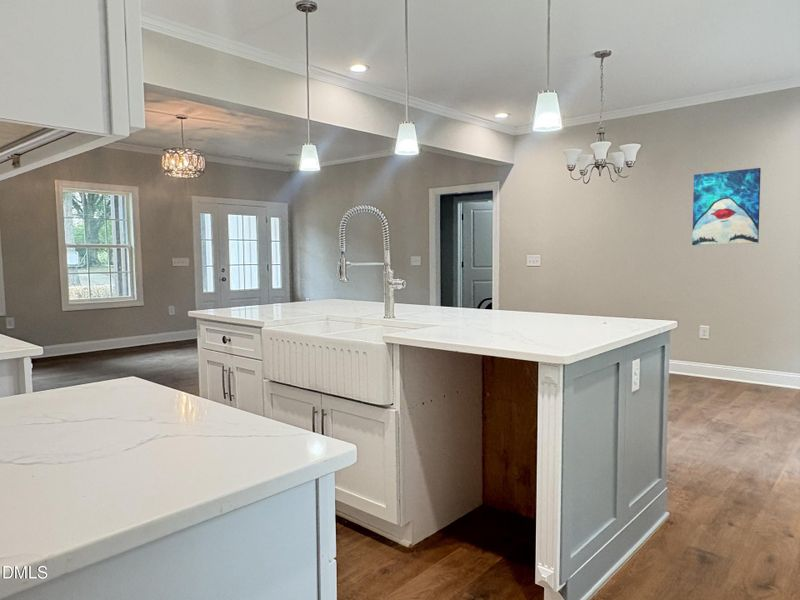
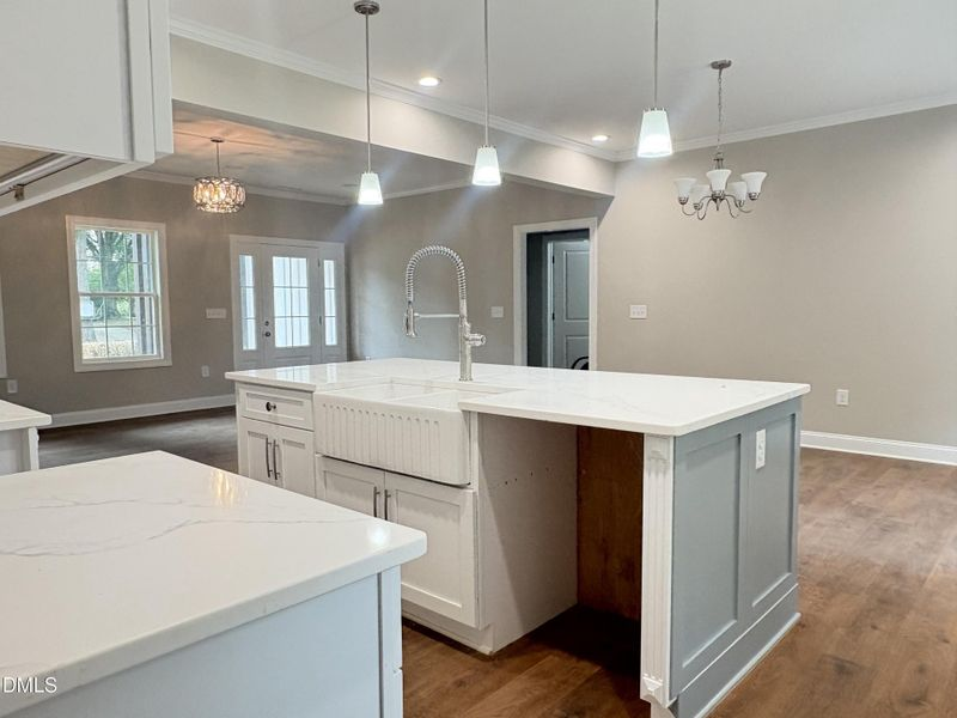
- wall art [691,167,762,246]
